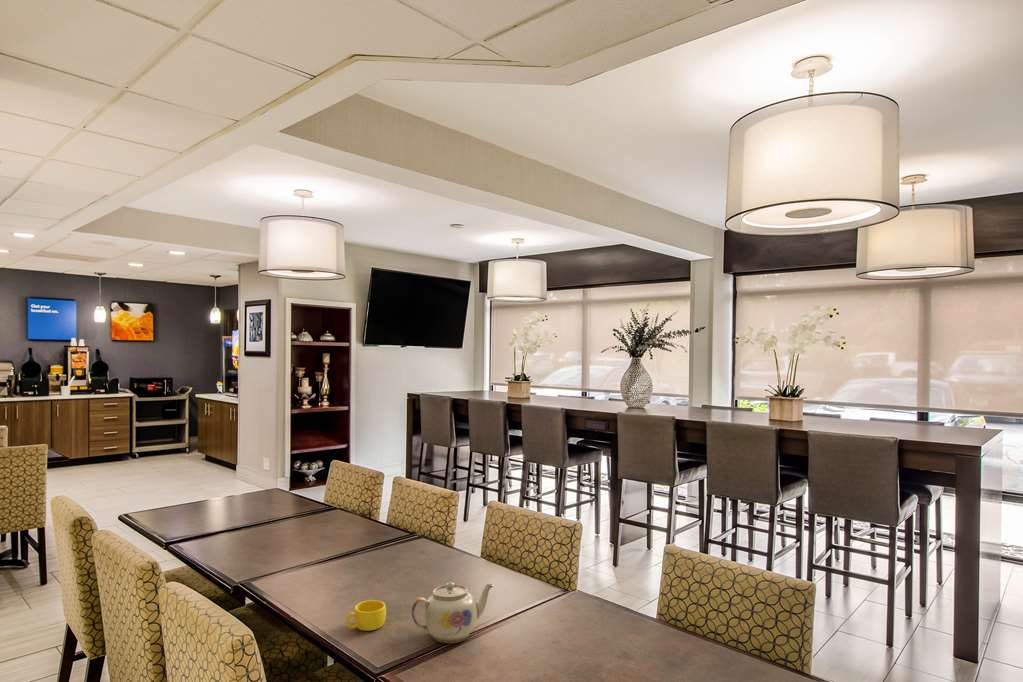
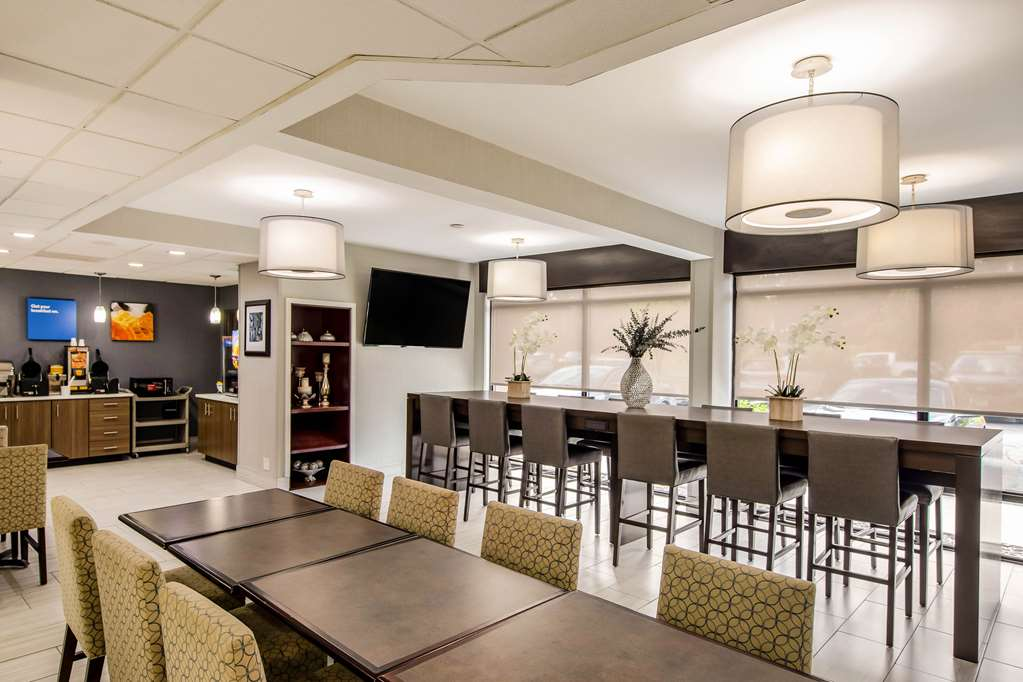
- teapot [411,581,494,644]
- cup [345,599,387,632]
